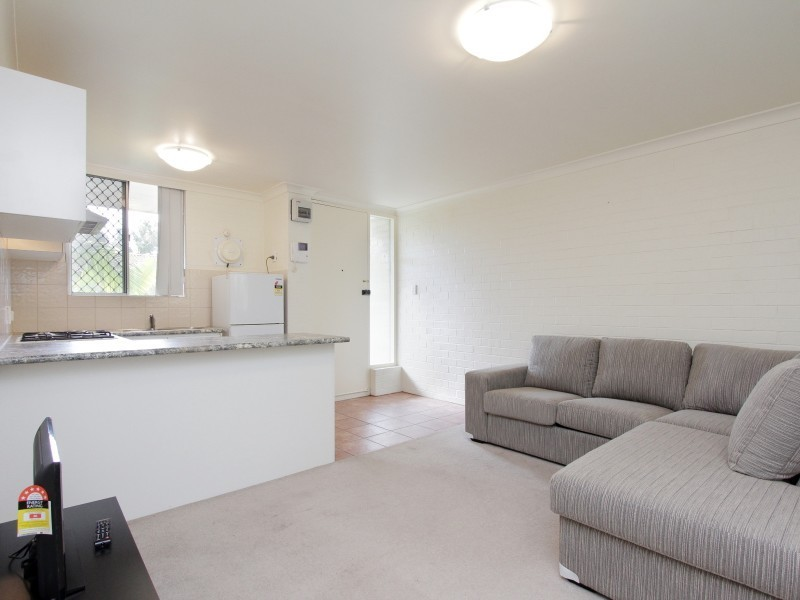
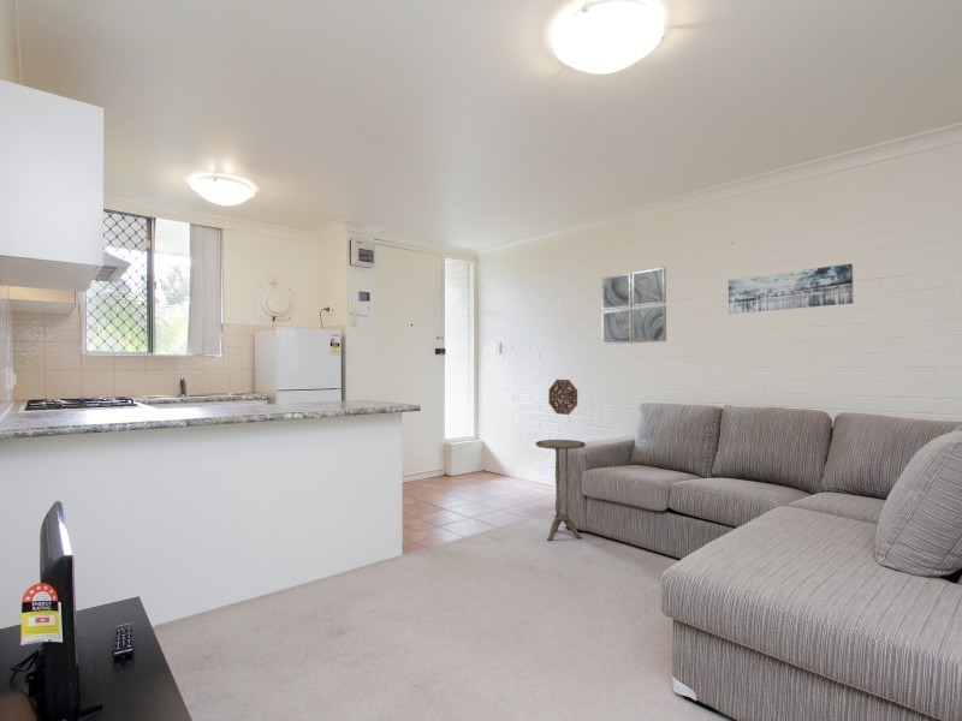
+ side table [535,439,587,542]
+ wall art [728,263,855,315]
+ decorative platter [547,379,578,416]
+ wall art [600,267,667,346]
